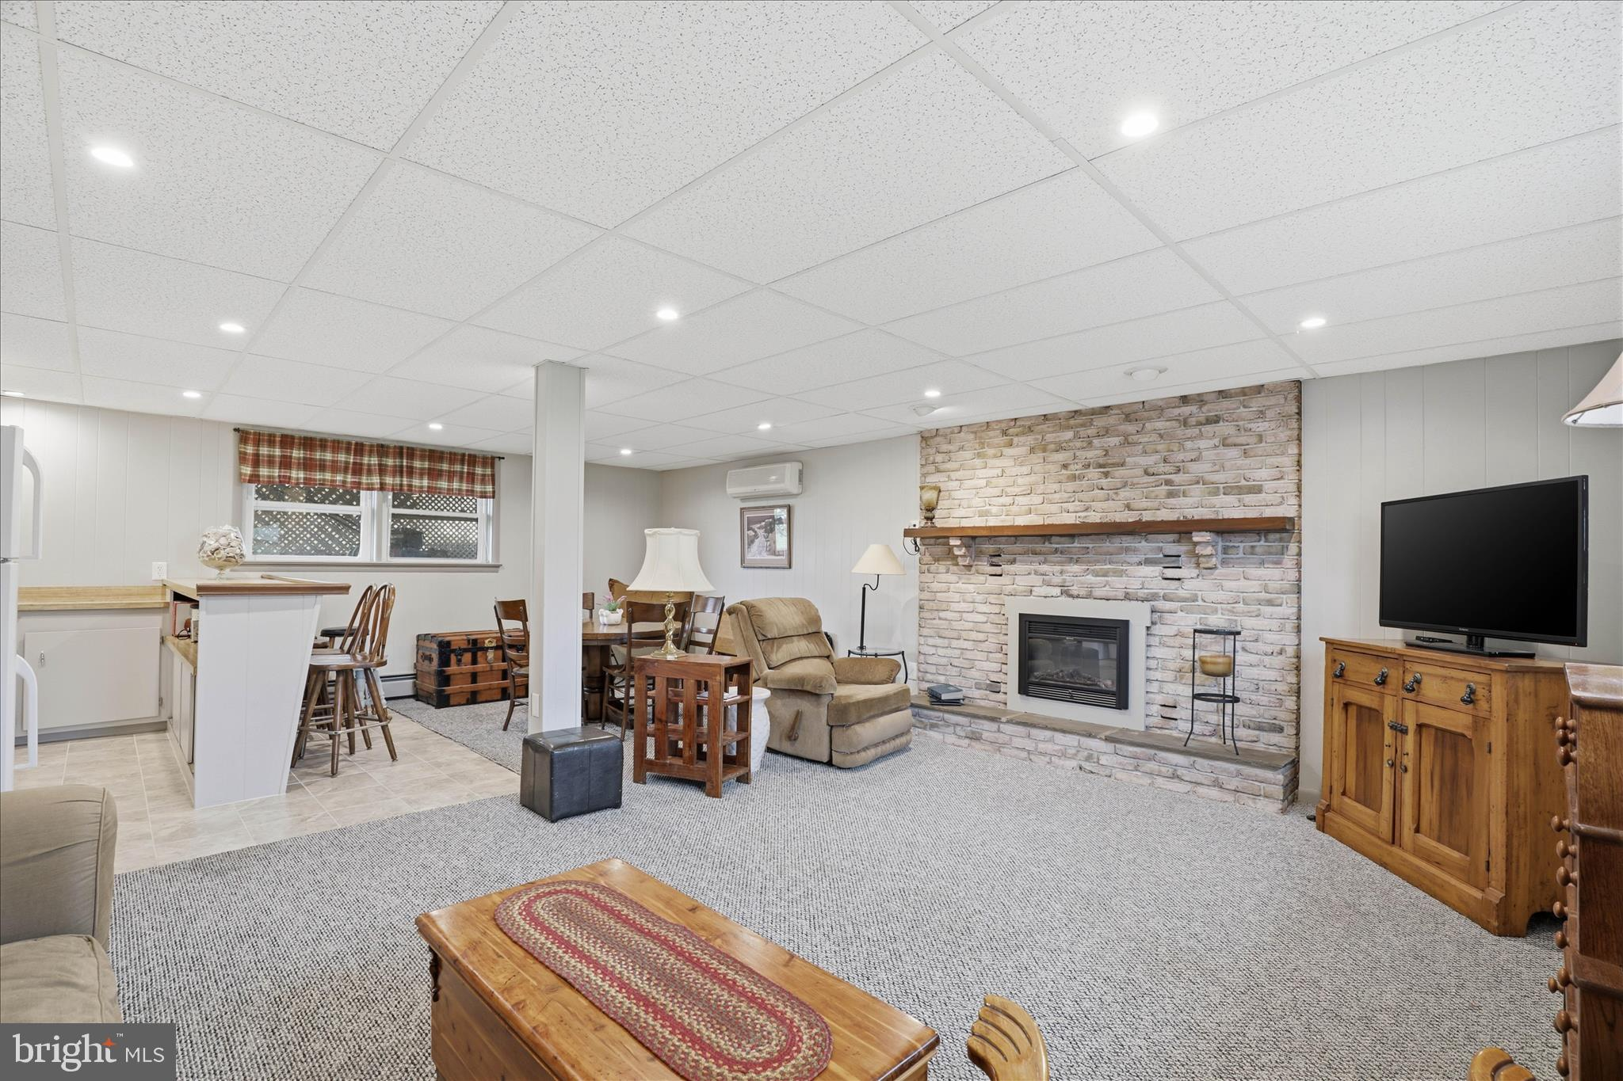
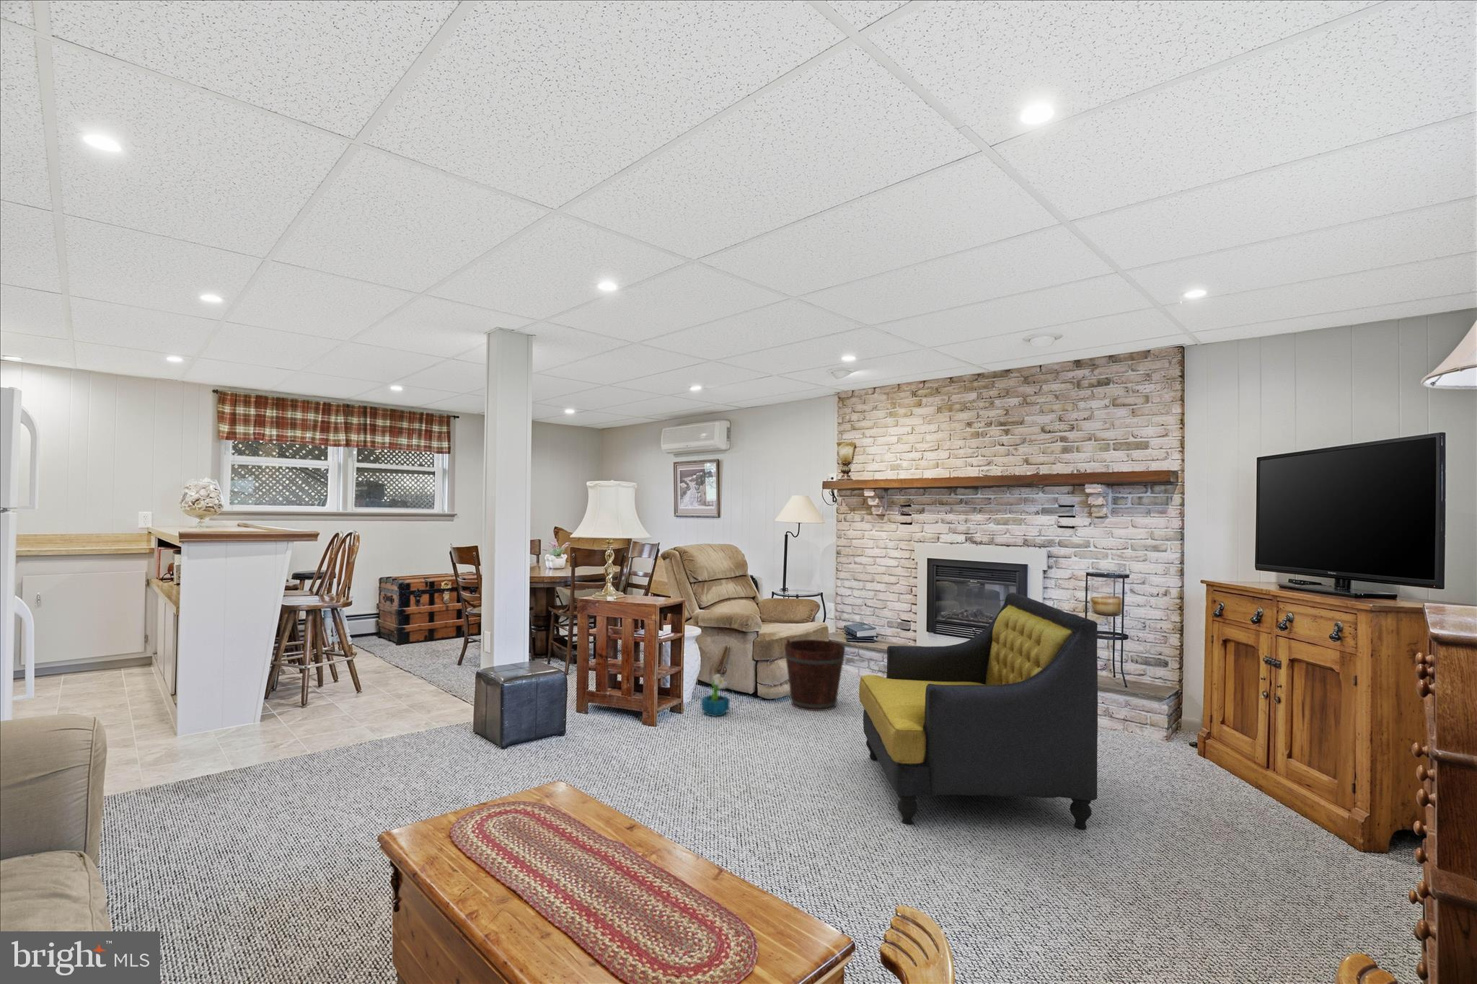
+ armchair [859,592,1098,830]
+ decorative plant [701,673,730,717]
+ bucket [783,639,846,712]
